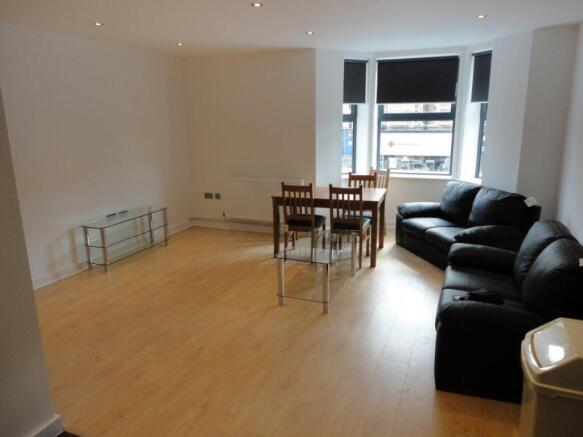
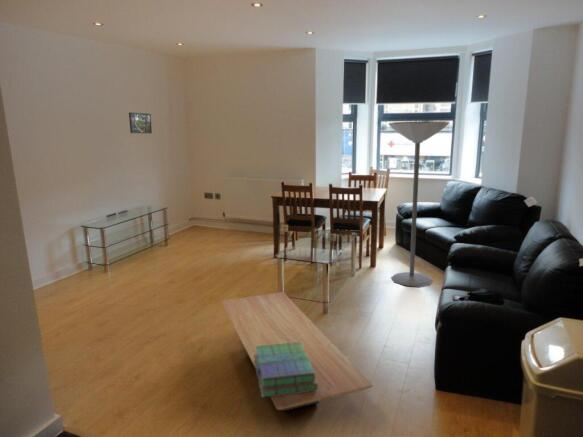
+ stack of books [254,342,318,399]
+ floor lamp [388,120,451,287]
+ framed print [128,111,153,134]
+ coffee table [220,291,374,413]
